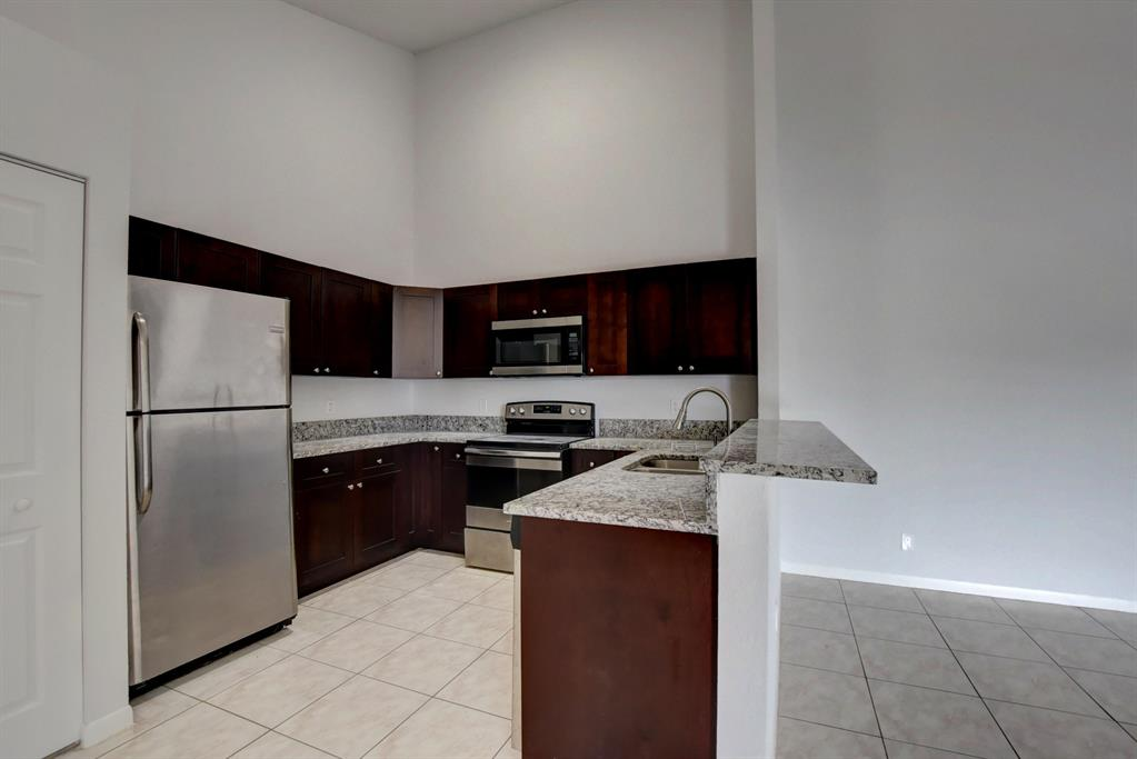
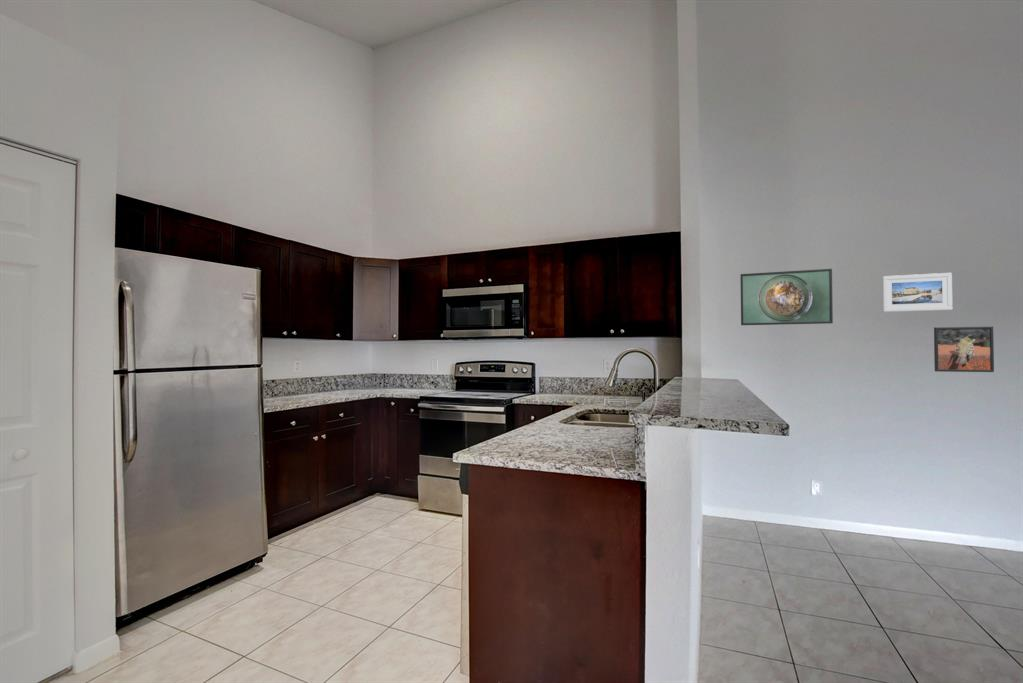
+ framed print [933,325,995,373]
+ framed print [739,268,834,326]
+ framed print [881,272,953,313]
